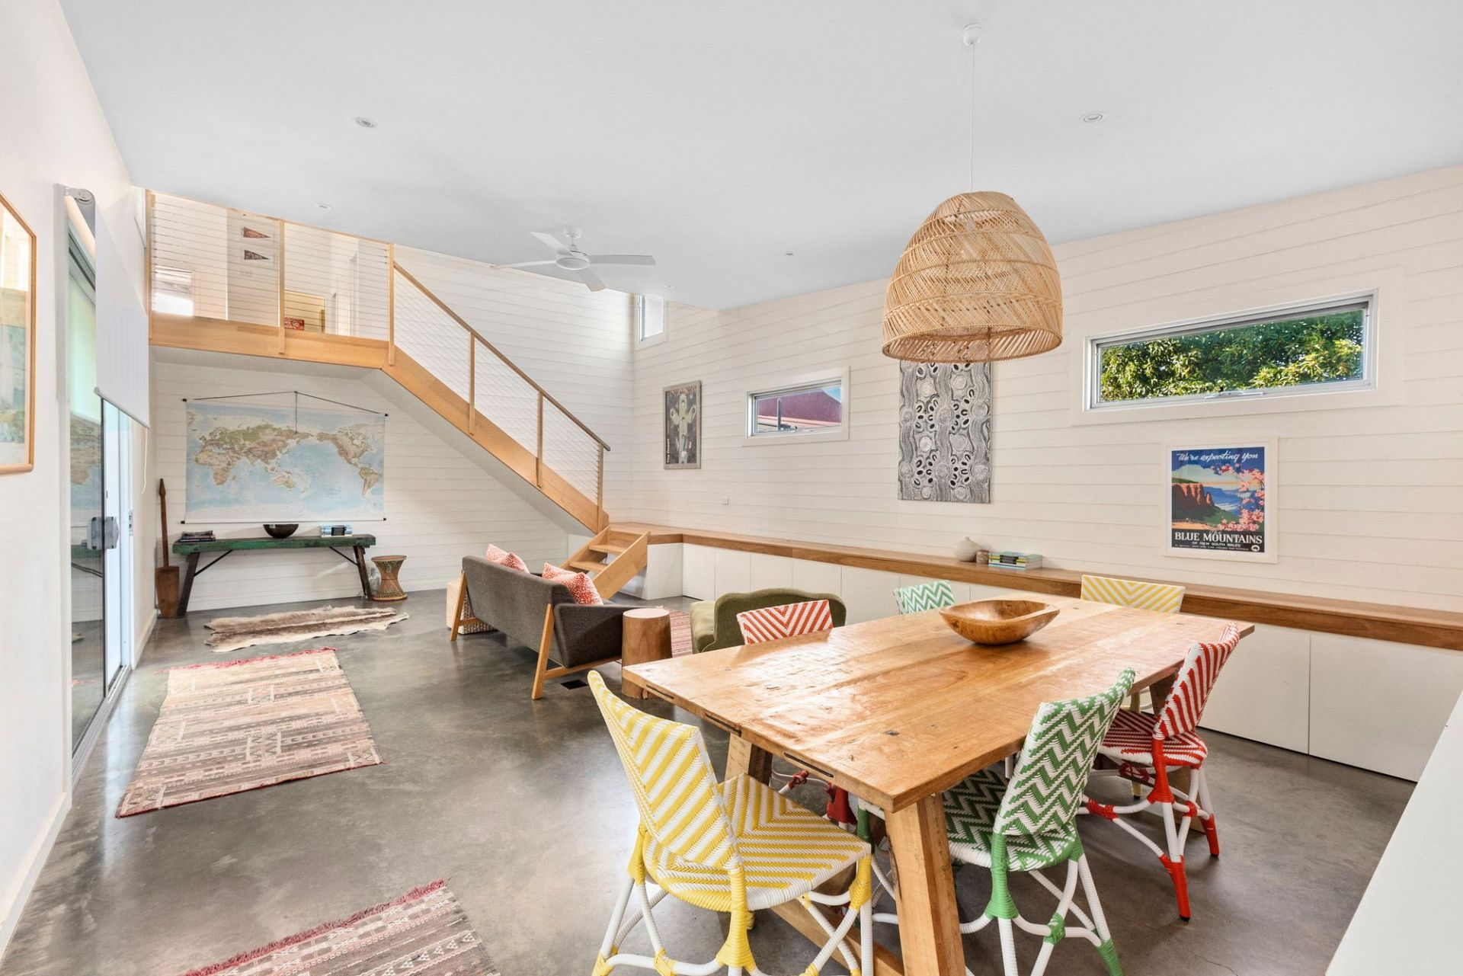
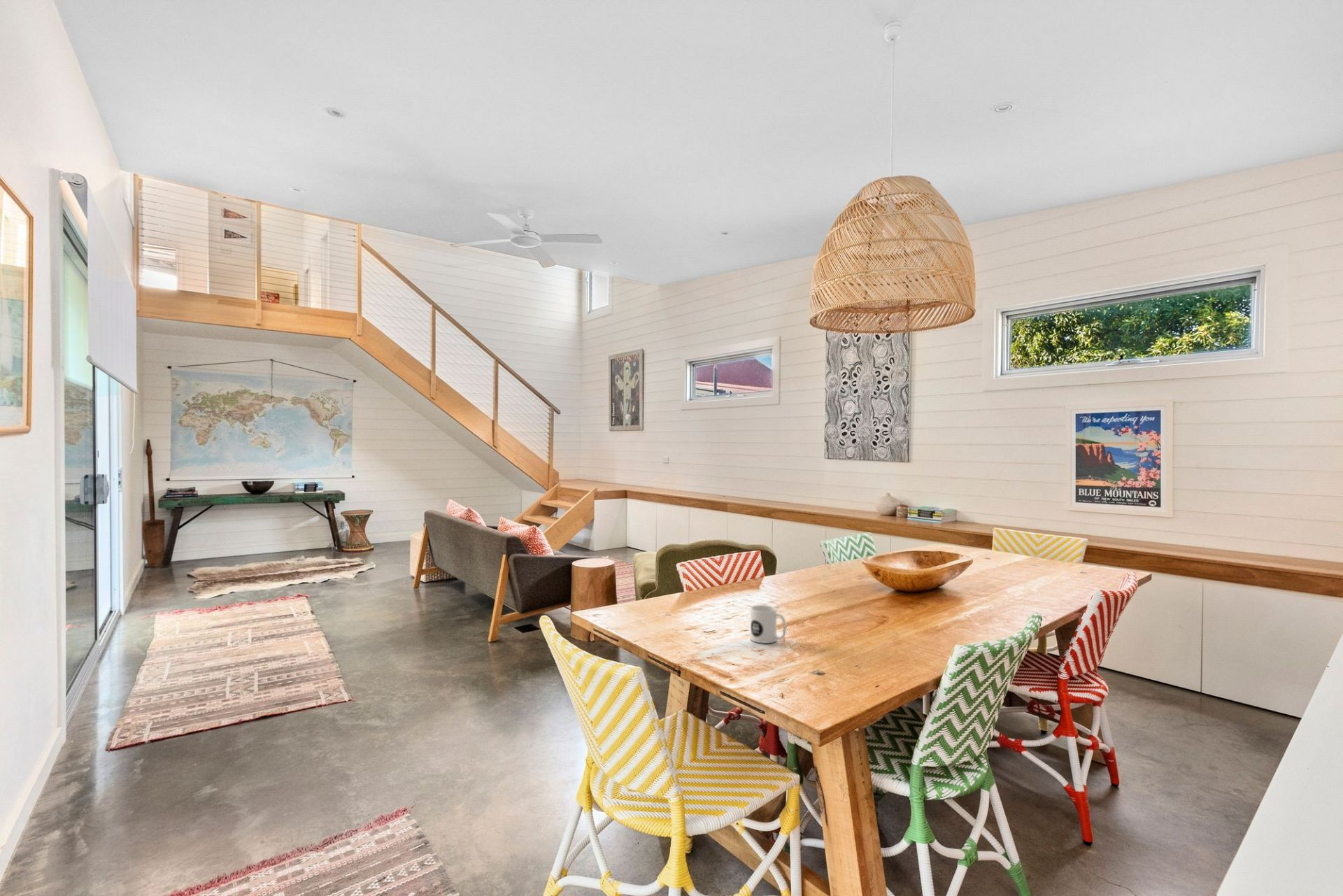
+ mug [750,604,787,644]
